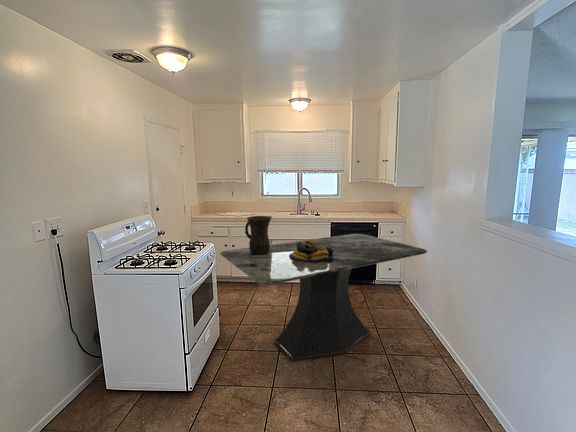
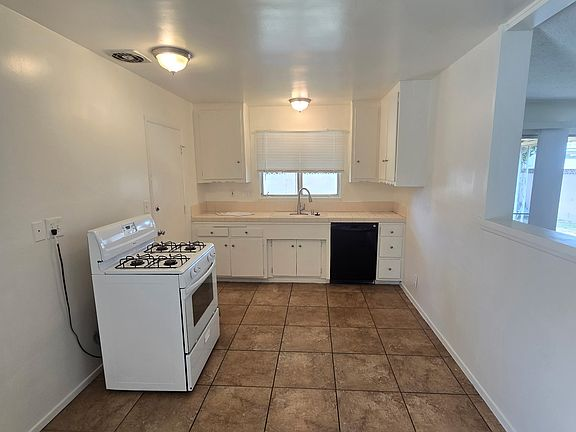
- dining table [219,233,428,361]
- pitcher [244,215,273,255]
- fruit bowl [289,239,333,262]
